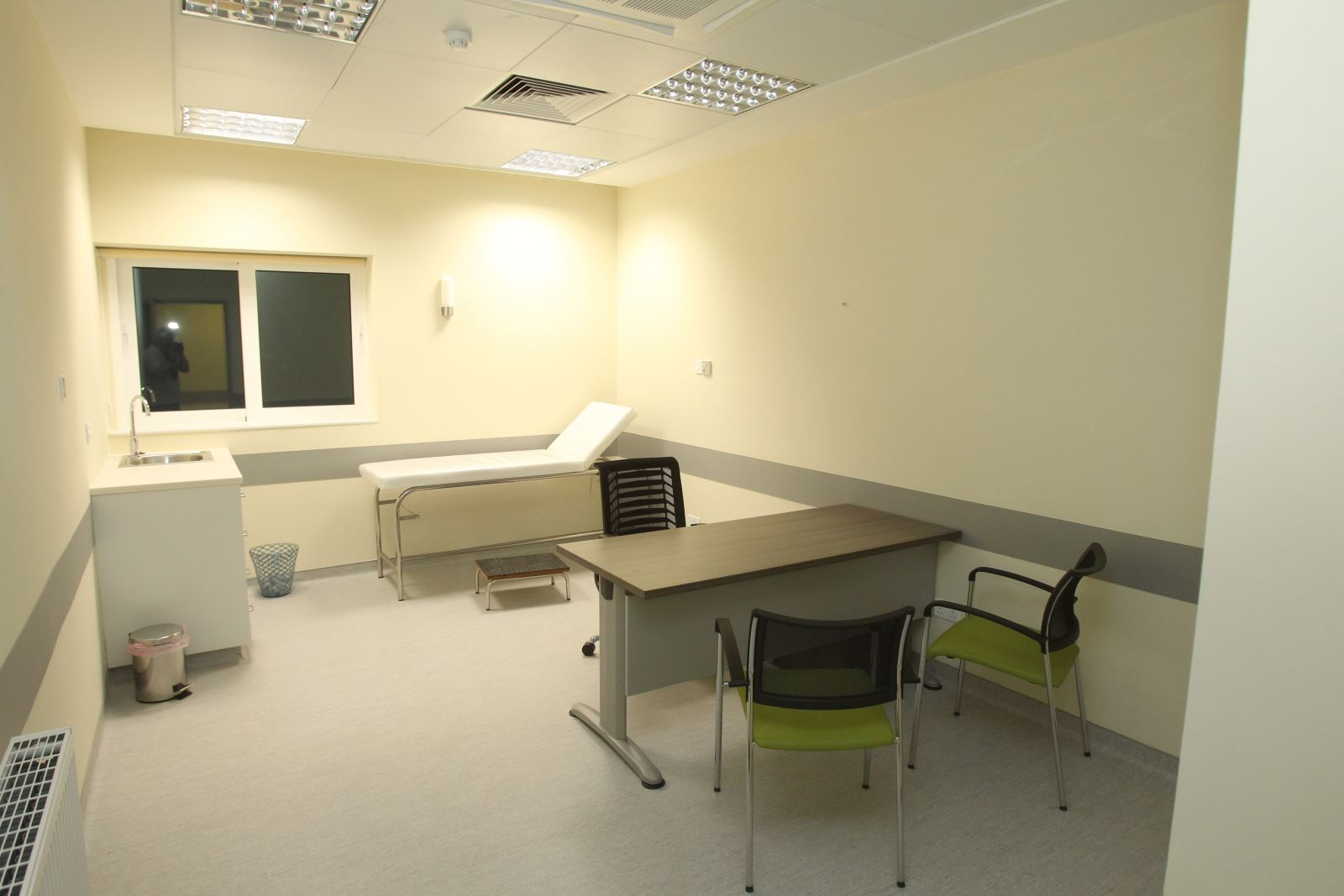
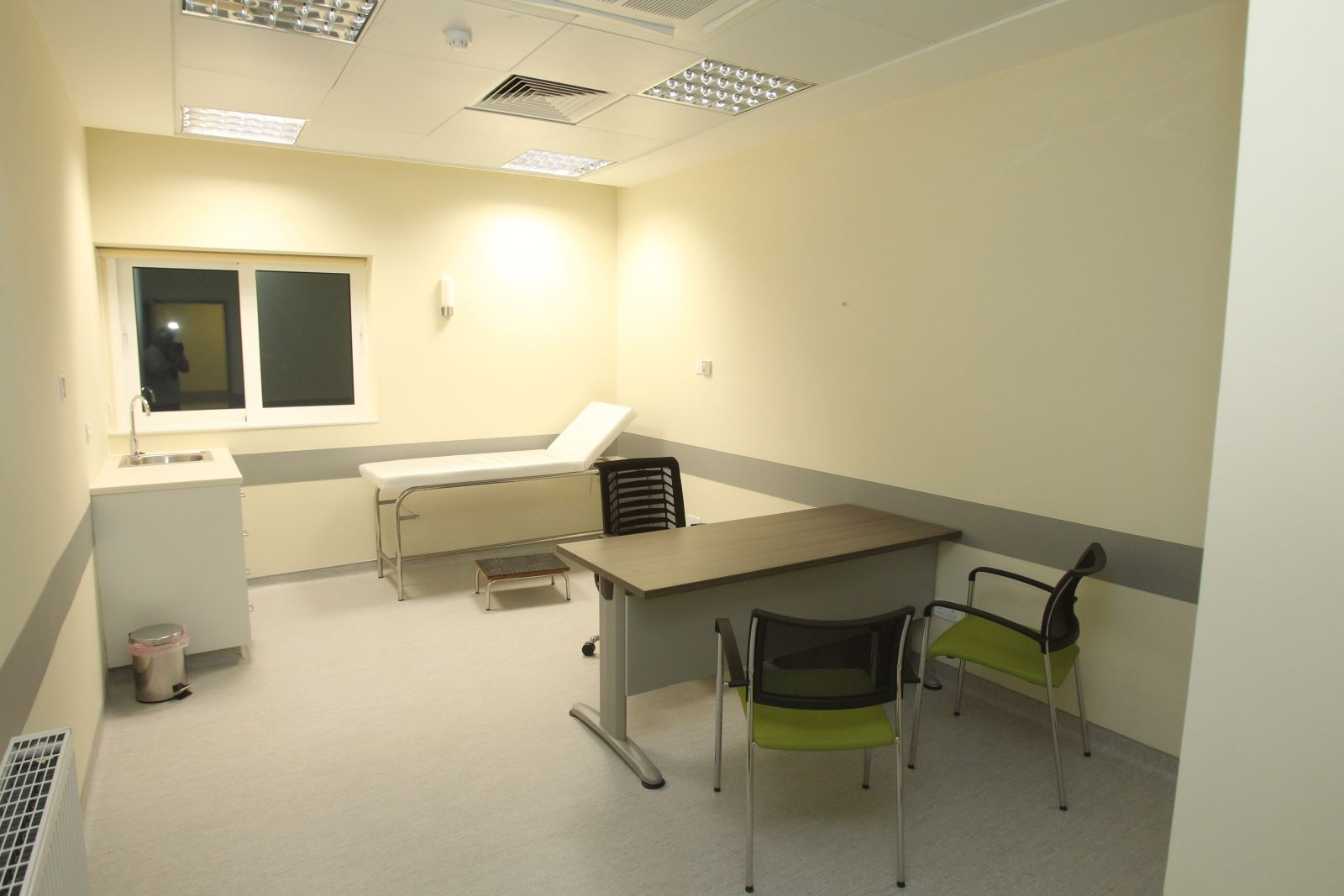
- waste basket [248,542,300,598]
